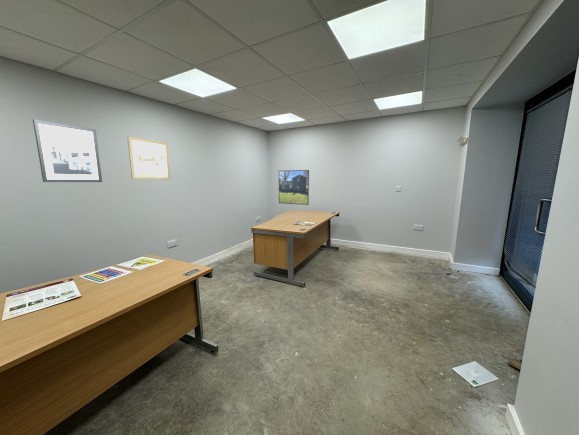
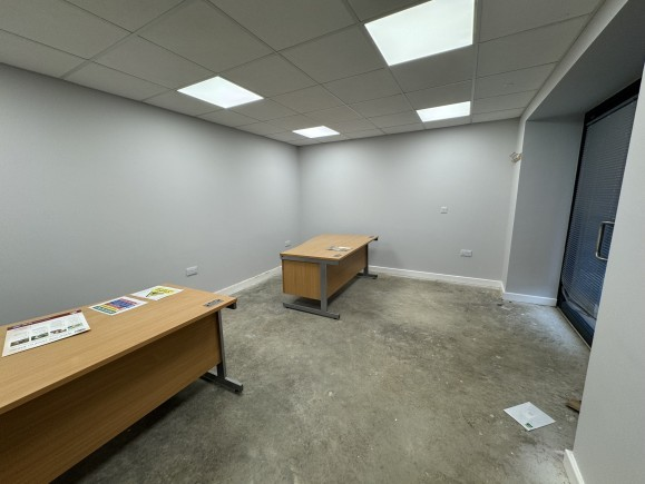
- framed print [278,169,310,206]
- wall art [127,136,172,181]
- wall art [32,118,103,183]
